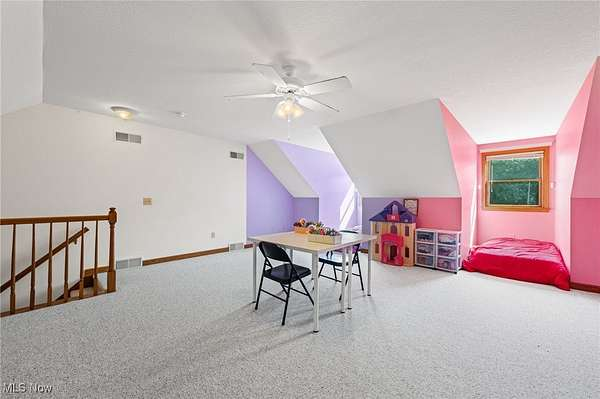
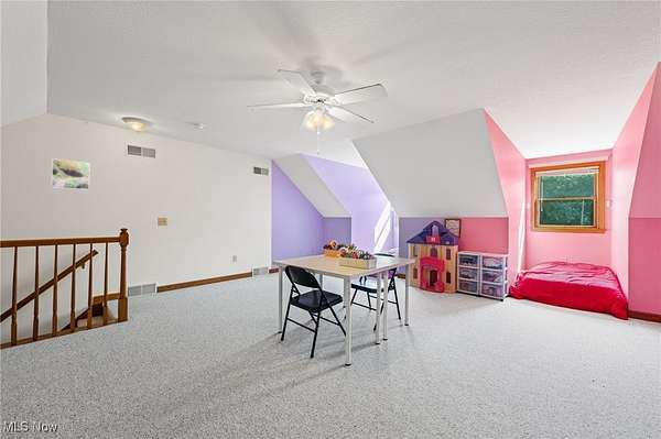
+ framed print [51,157,90,191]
